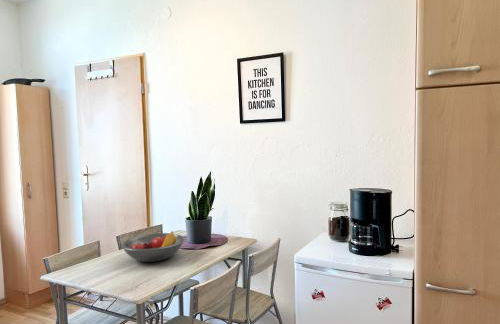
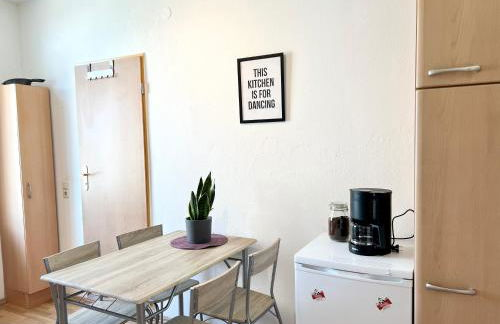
- fruit bowl [120,230,186,263]
